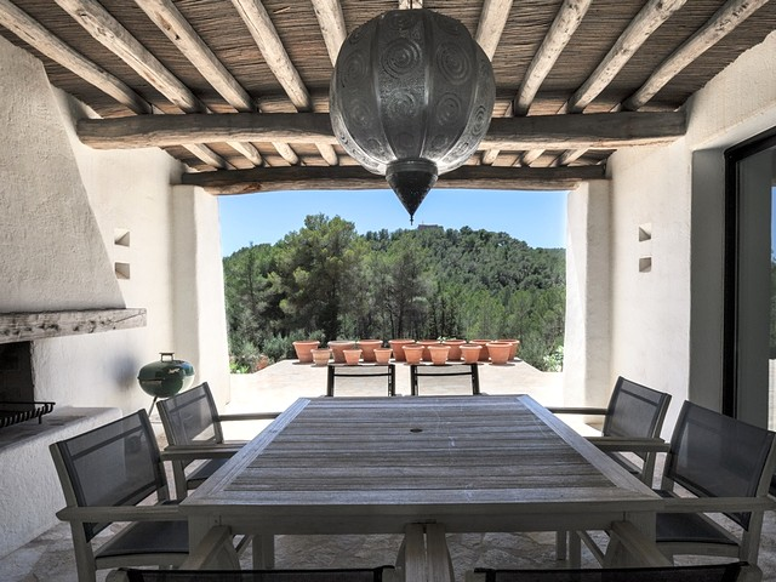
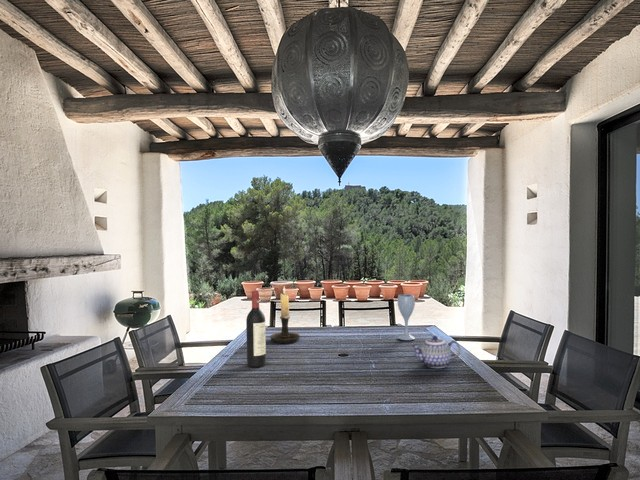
+ teapot [409,334,461,369]
+ cup [397,293,416,341]
+ candle holder [269,285,301,344]
+ wine bottle [245,290,267,368]
